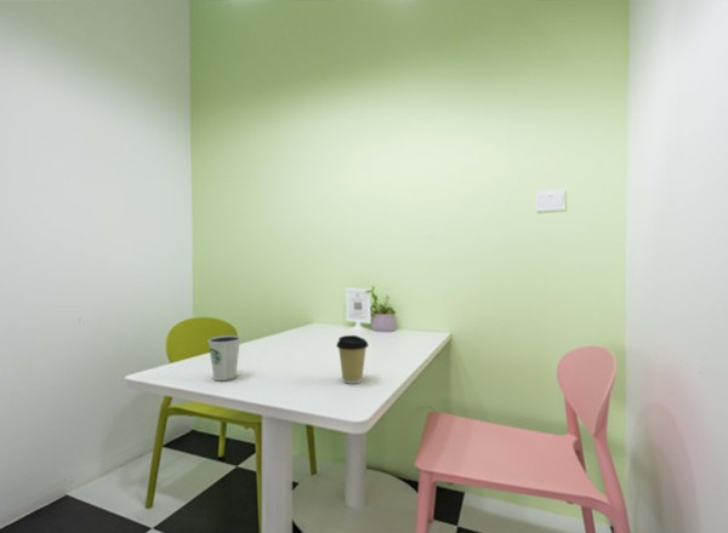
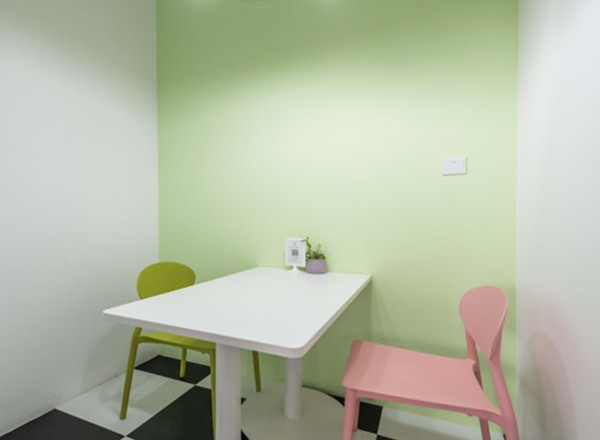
- coffee cup [335,334,370,385]
- dixie cup [206,334,241,382]
